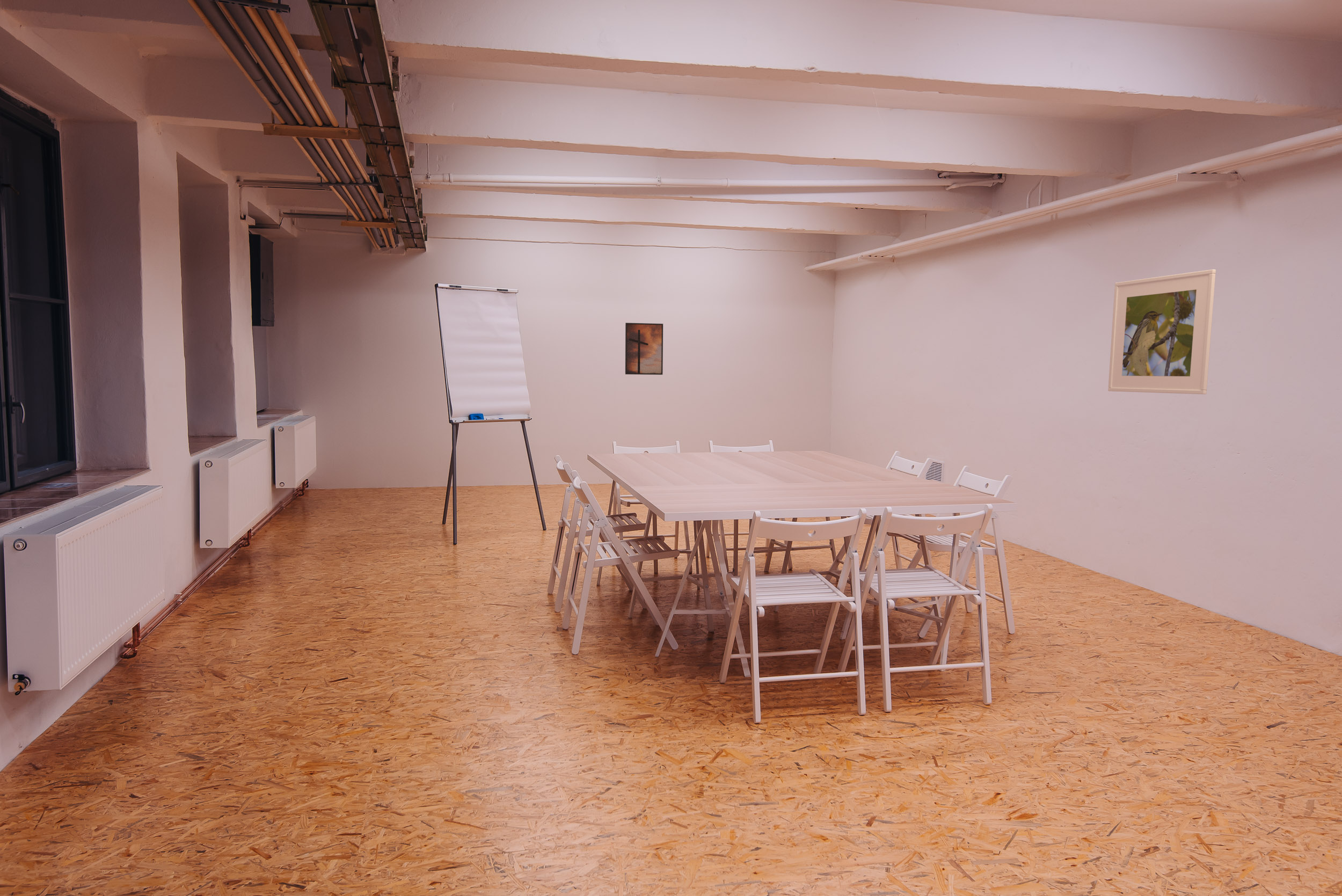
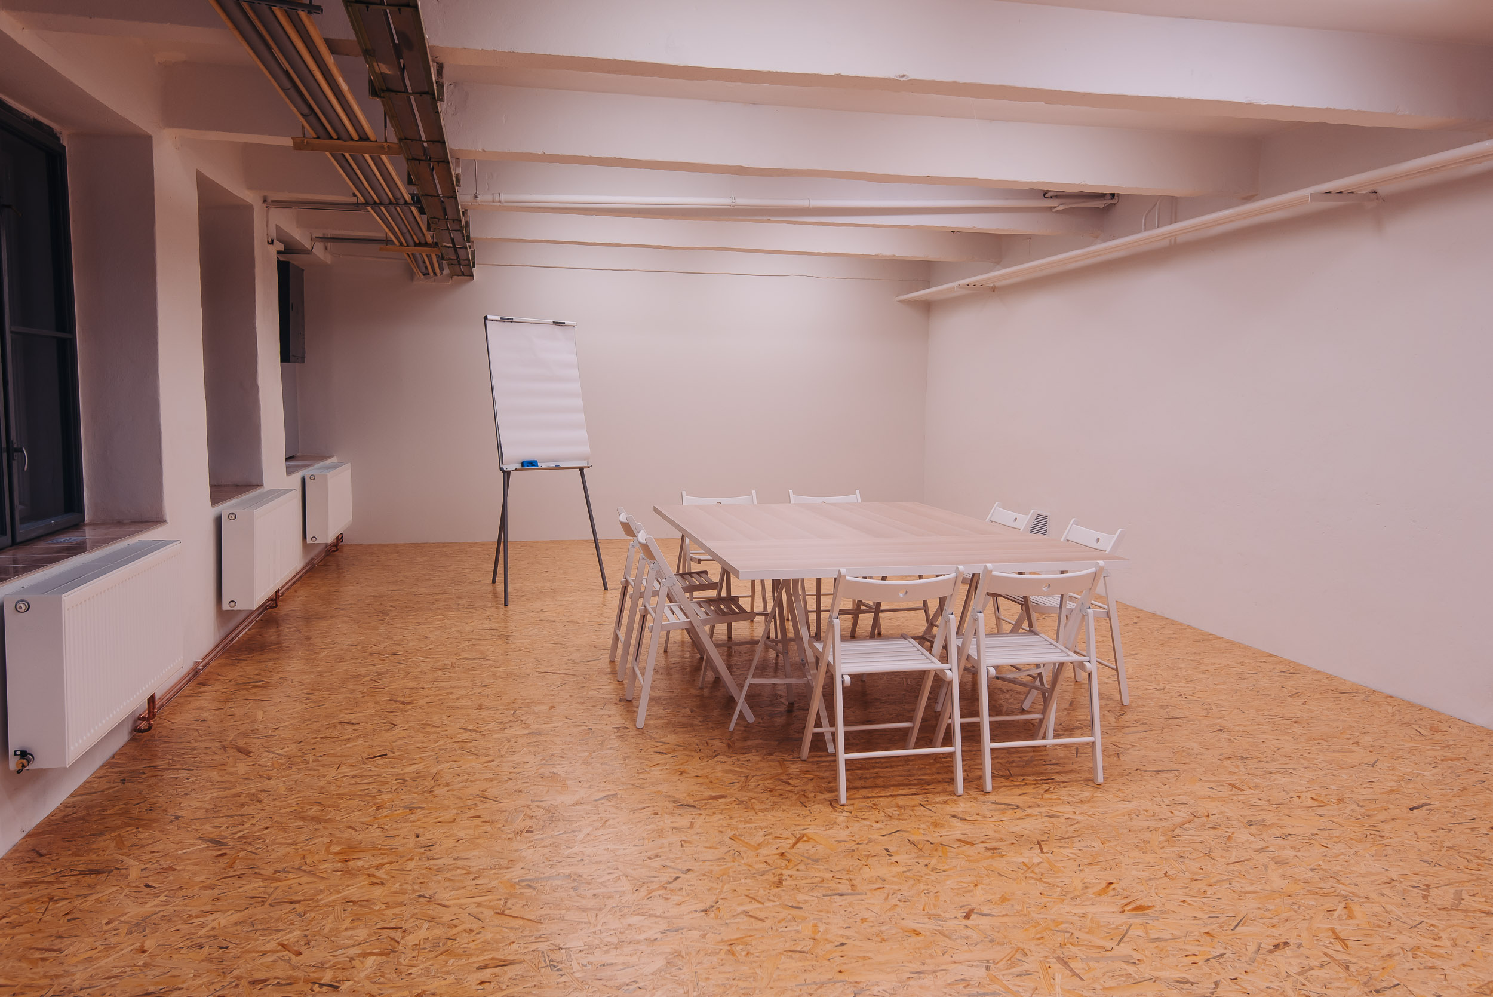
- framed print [625,322,663,375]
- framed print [1107,269,1216,395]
